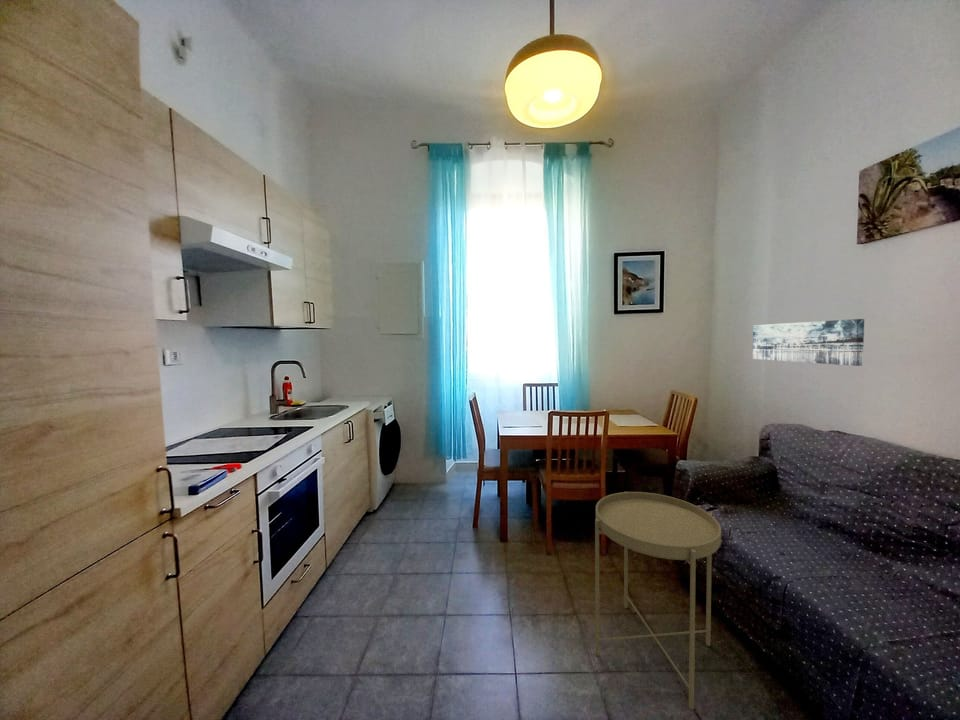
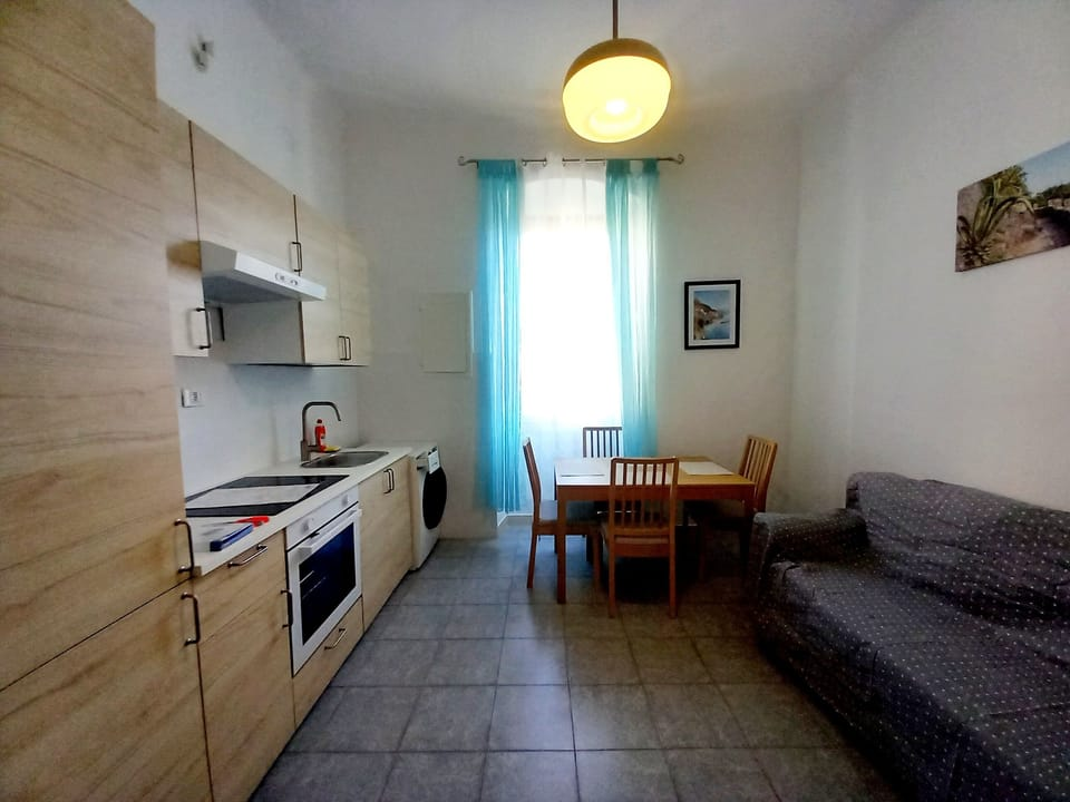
- wall art [752,318,865,367]
- side table [594,491,722,711]
